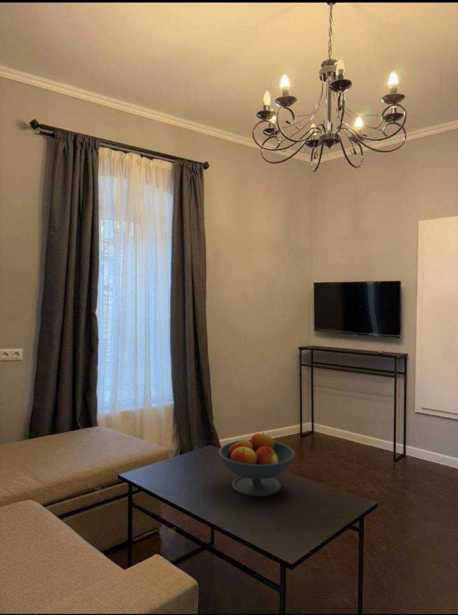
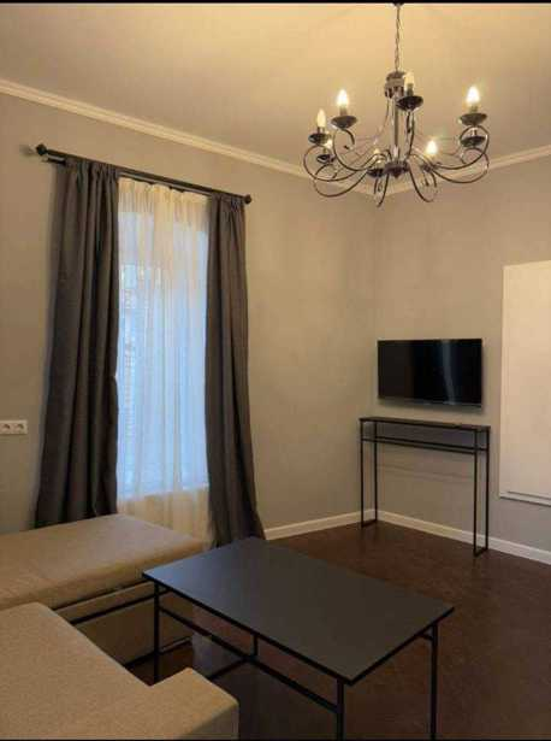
- fruit bowl [218,430,296,497]
